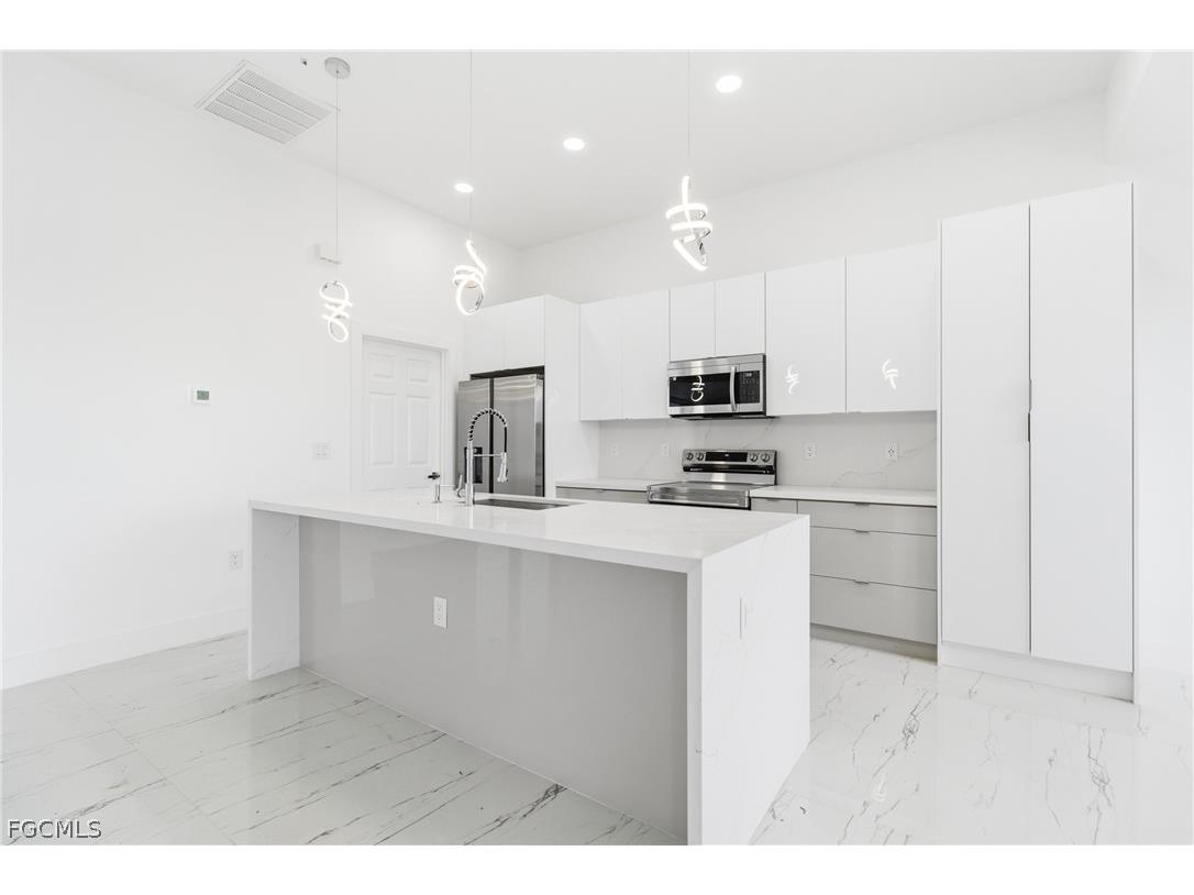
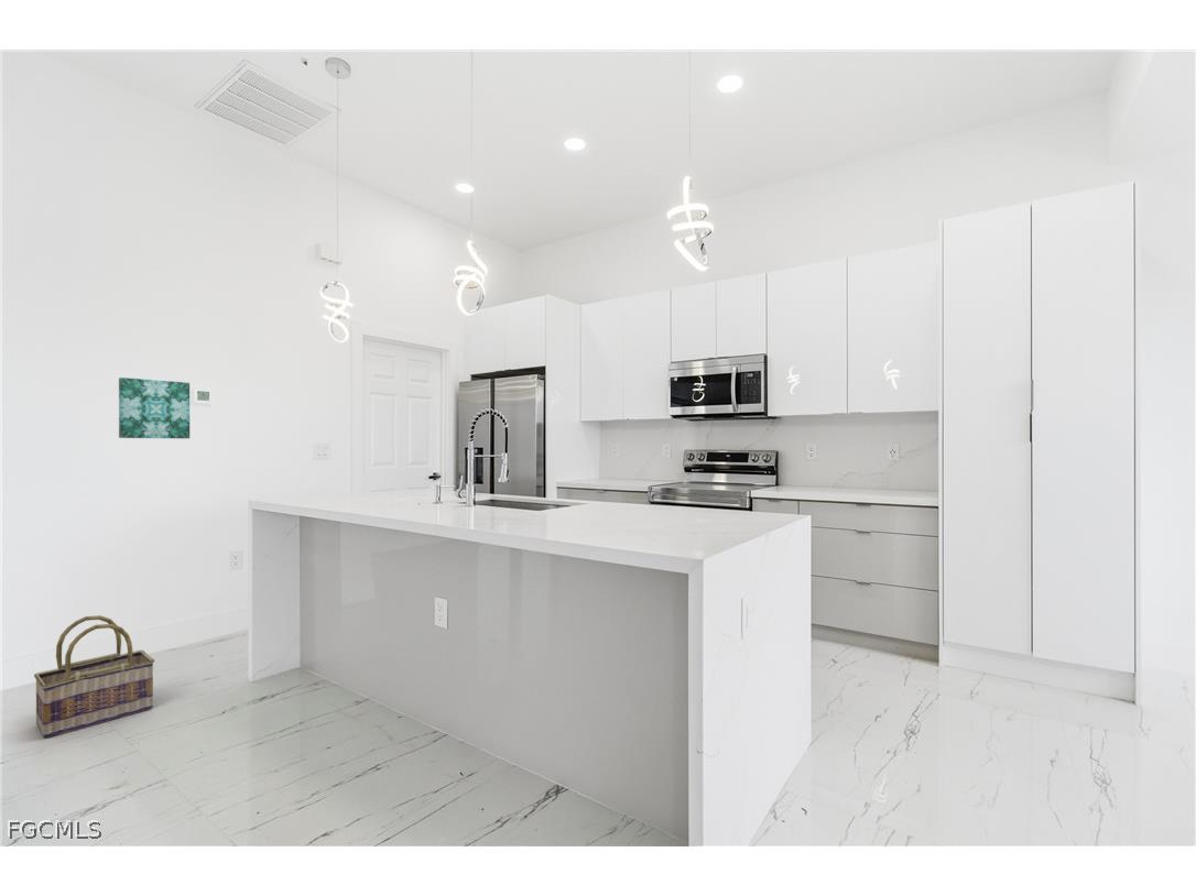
+ wall art [118,376,191,439]
+ basket [33,614,155,740]
